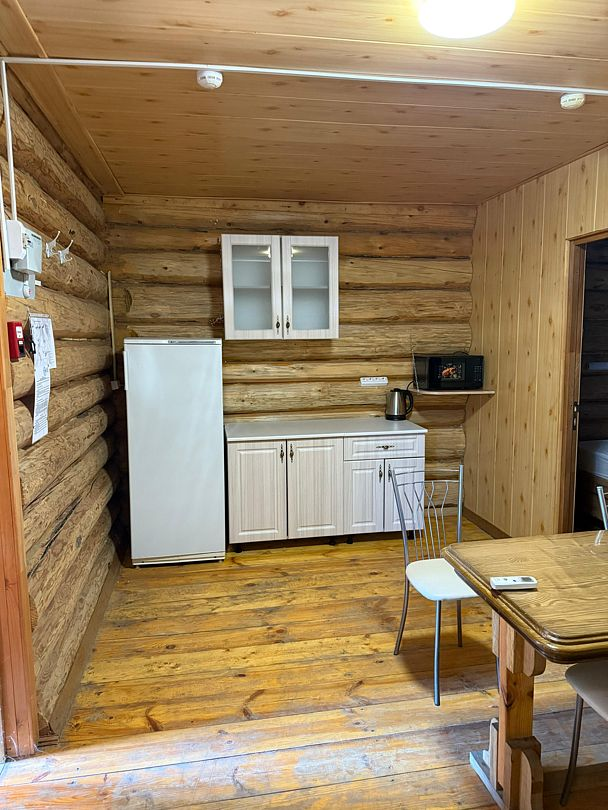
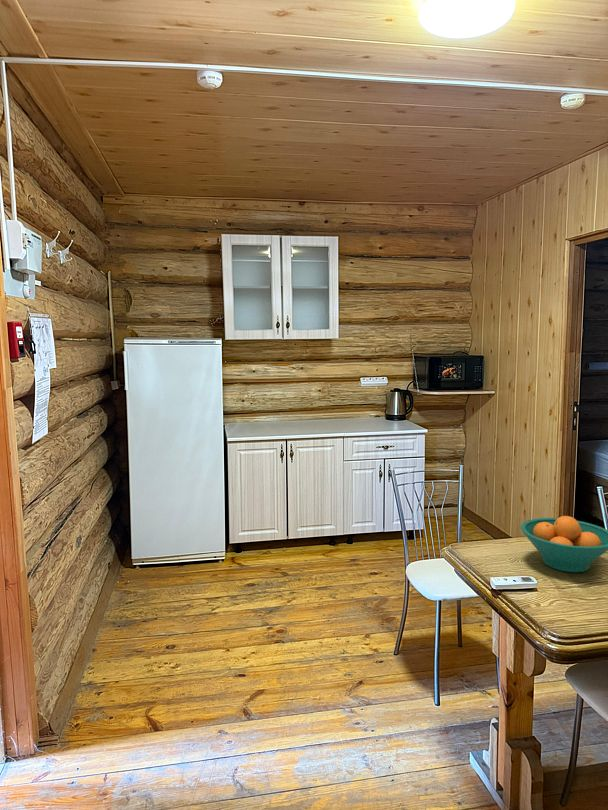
+ fruit bowl [520,515,608,573]
